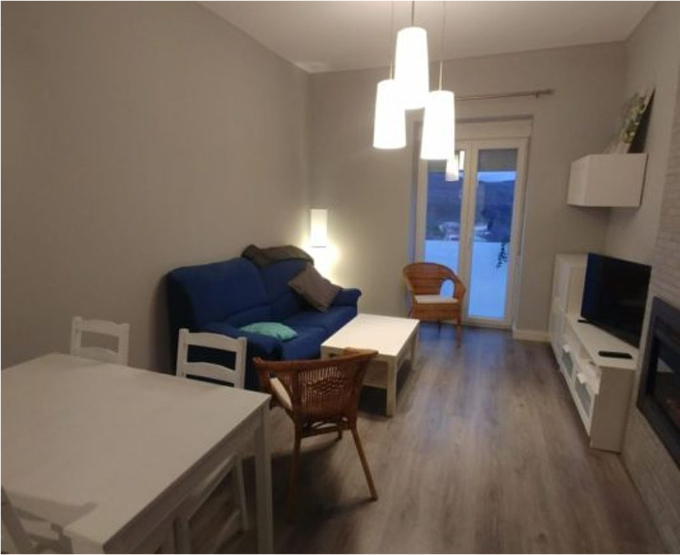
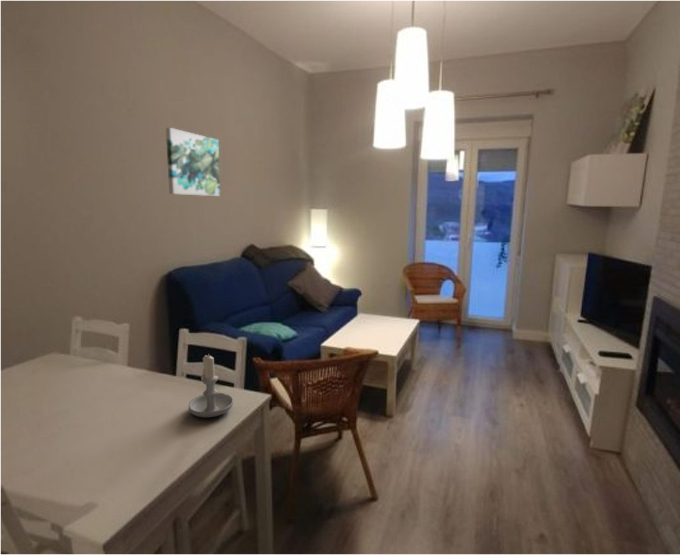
+ wall art [165,127,221,197]
+ candle [188,353,234,418]
